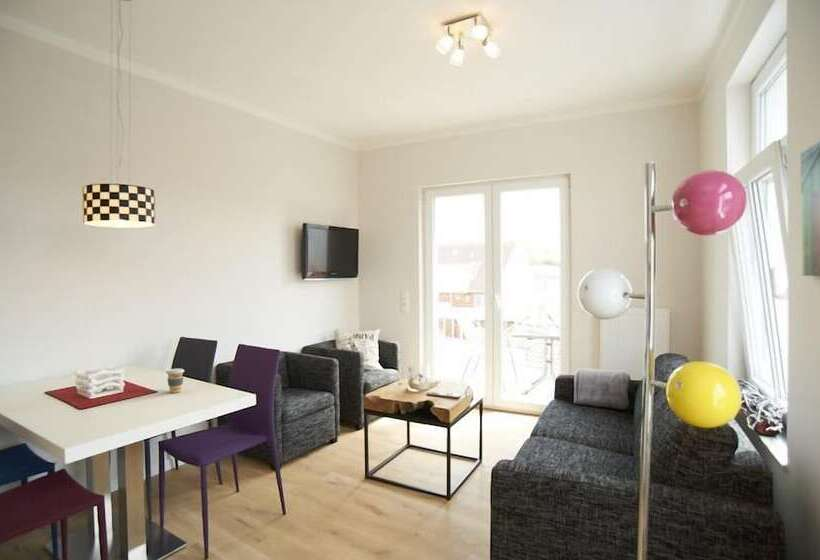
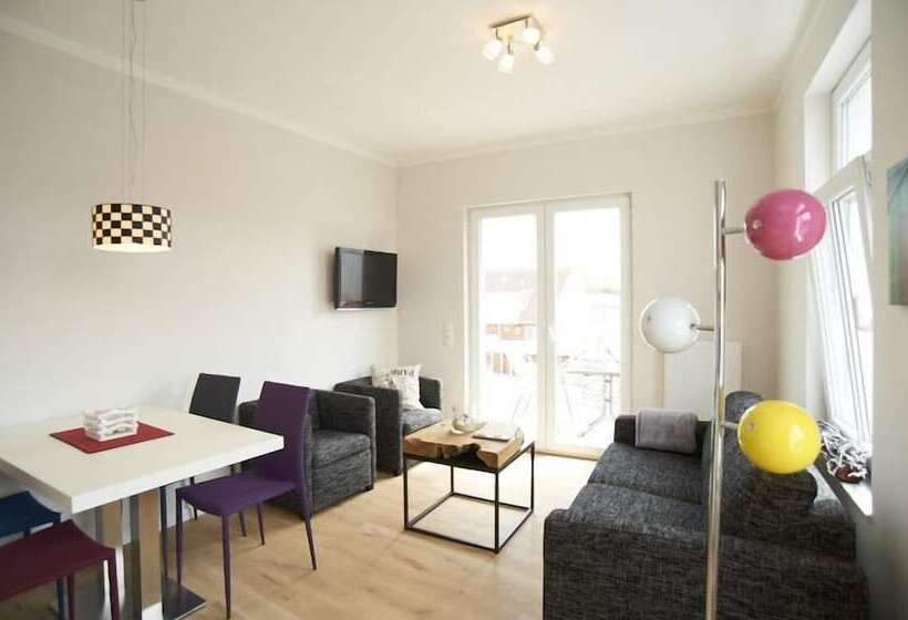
- coffee cup [165,367,185,394]
